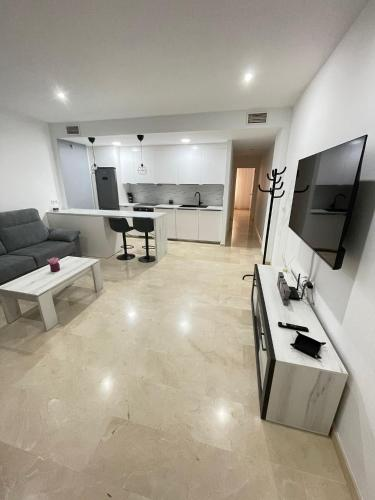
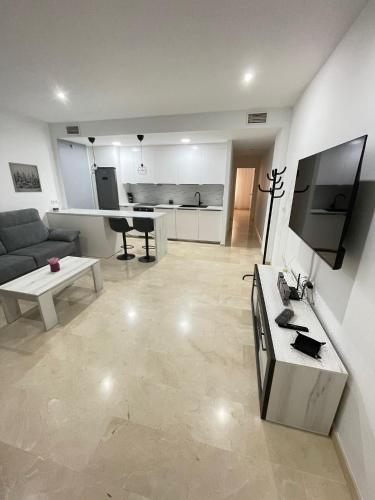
+ wall art [7,161,43,193]
+ remote control [274,307,295,326]
